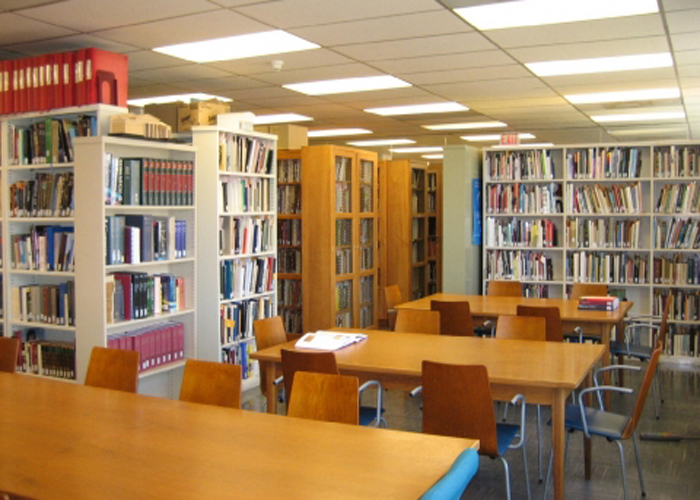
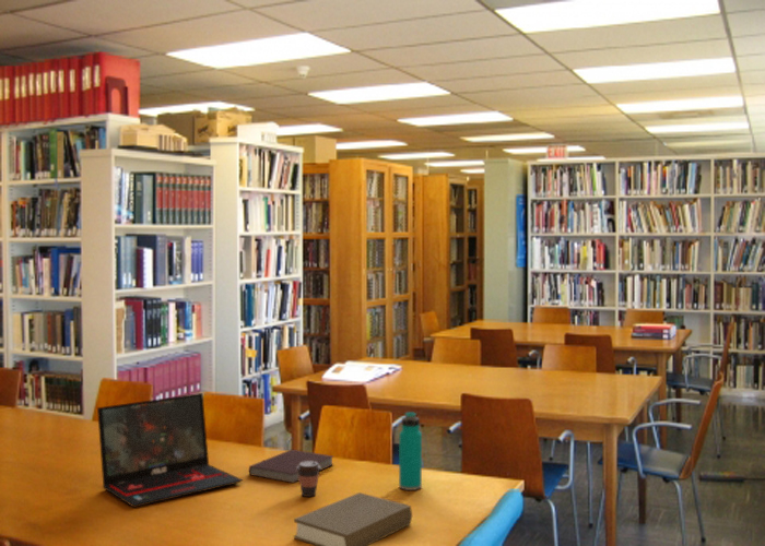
+ water bottle [398,411,423,491]
+ notebook [248,449,334,484]
+ coffee cup [296,461,321,498]
+ laptop [96,392,244,508]
+ book [293,491,413,546]
